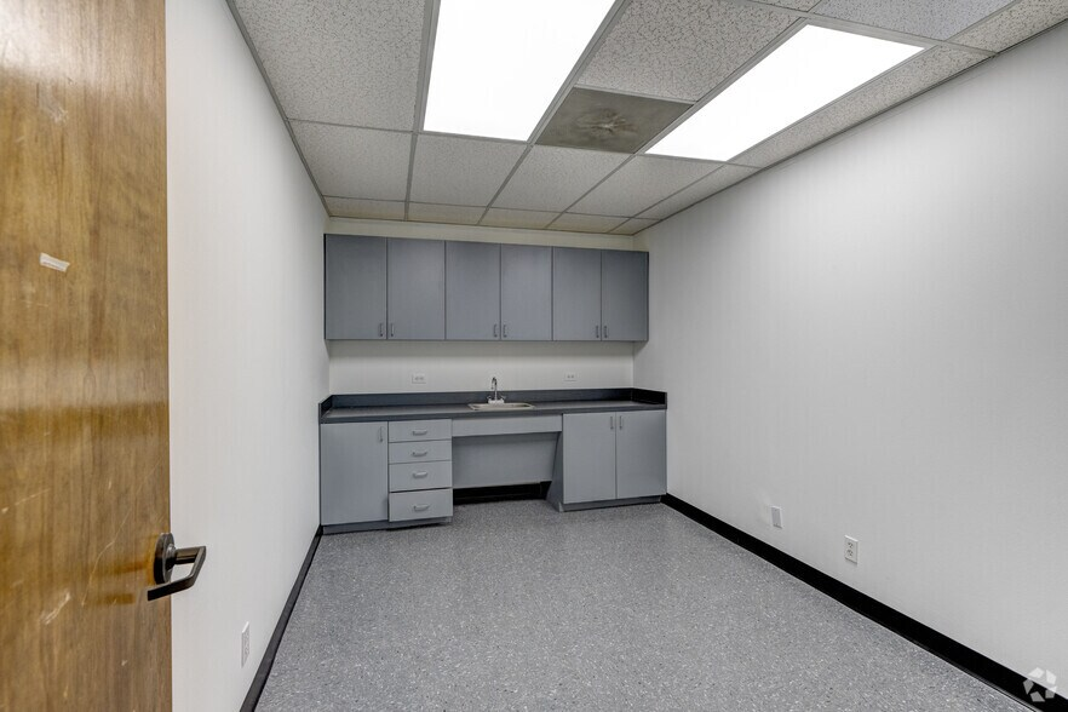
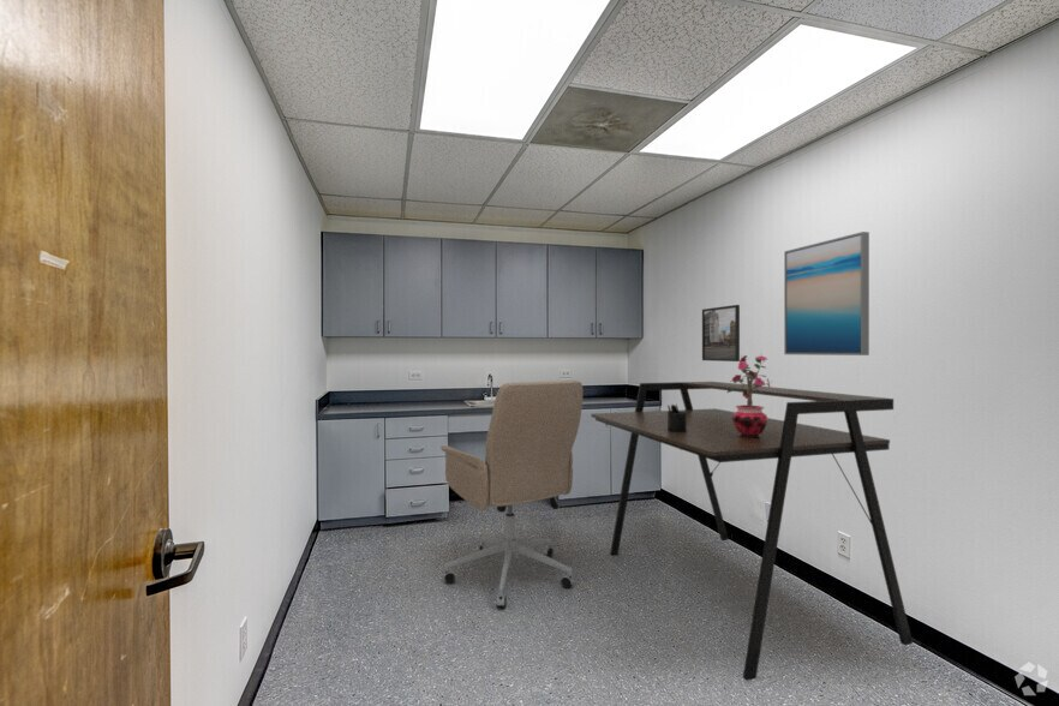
+ office chair [439,379,584,609]
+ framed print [701,304,741,363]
+ wall art [783,231,870,357]
+ desk [590,381,914,682]
+ potted plant [725,353,771,437]
+ pen holder [666,403,687,432]
